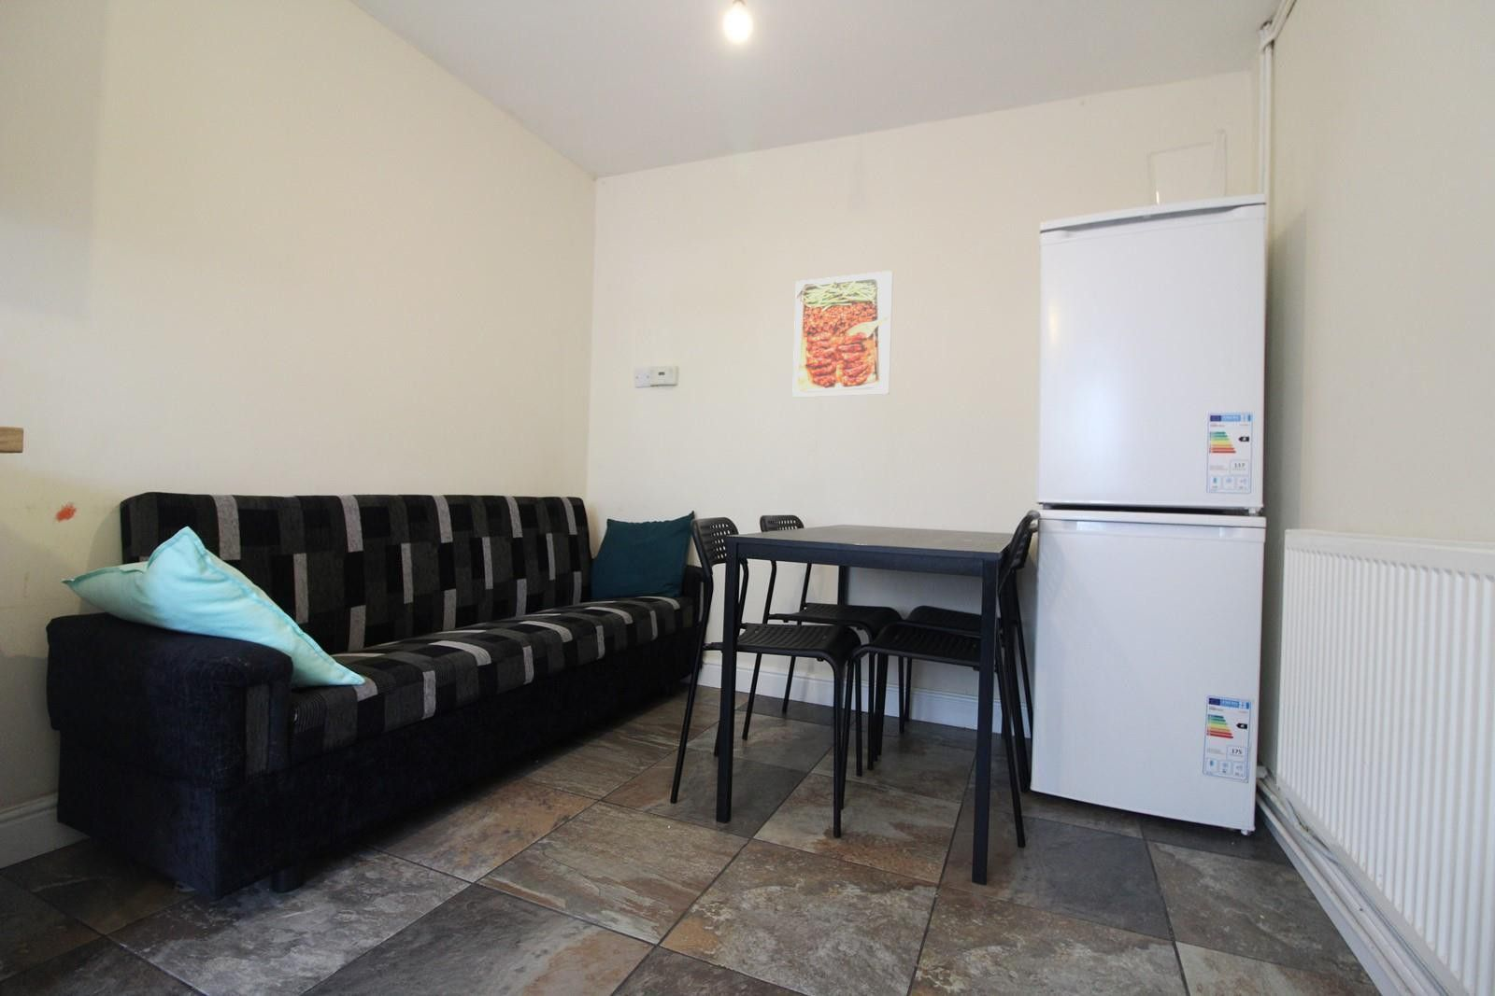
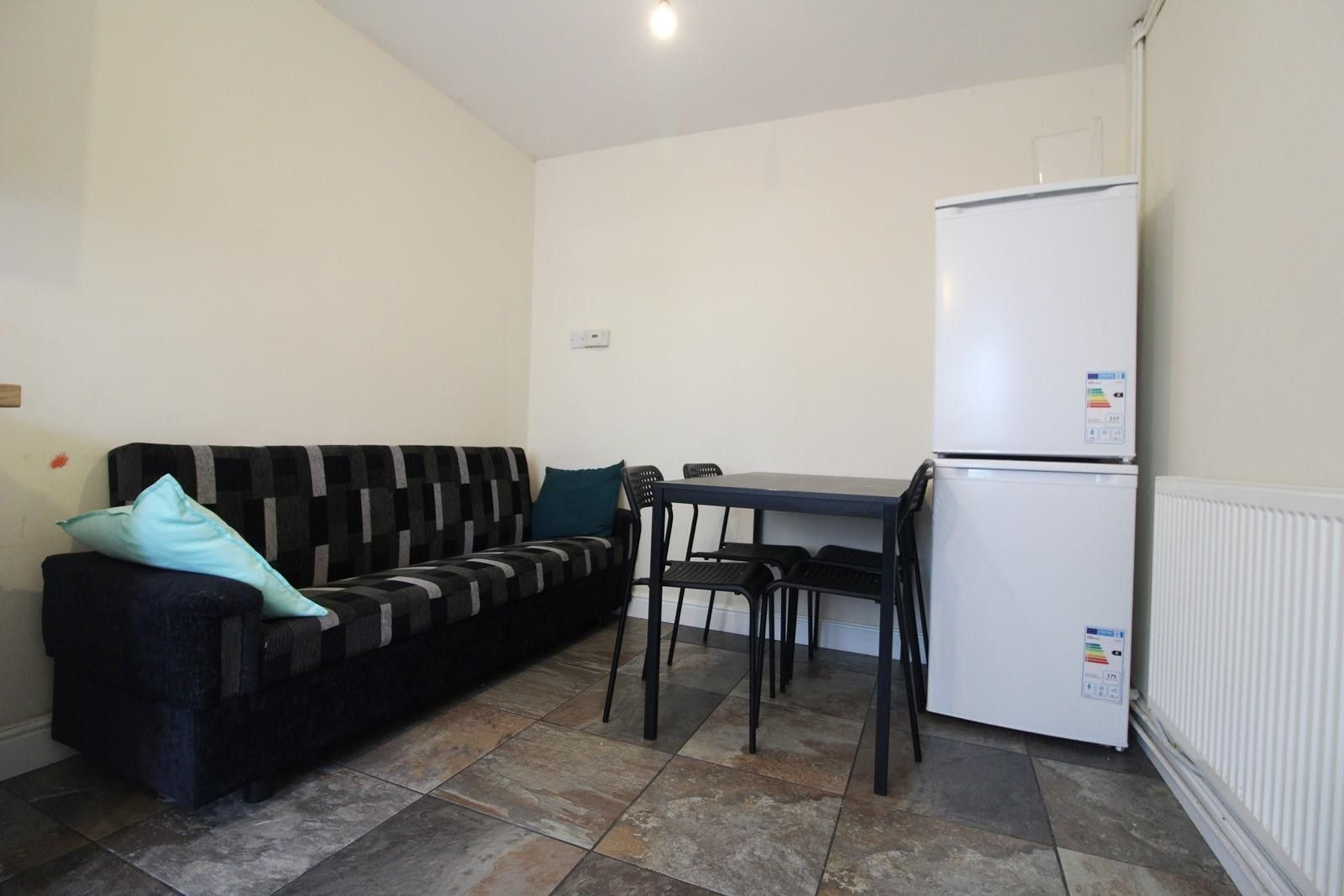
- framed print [791,270,894,399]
